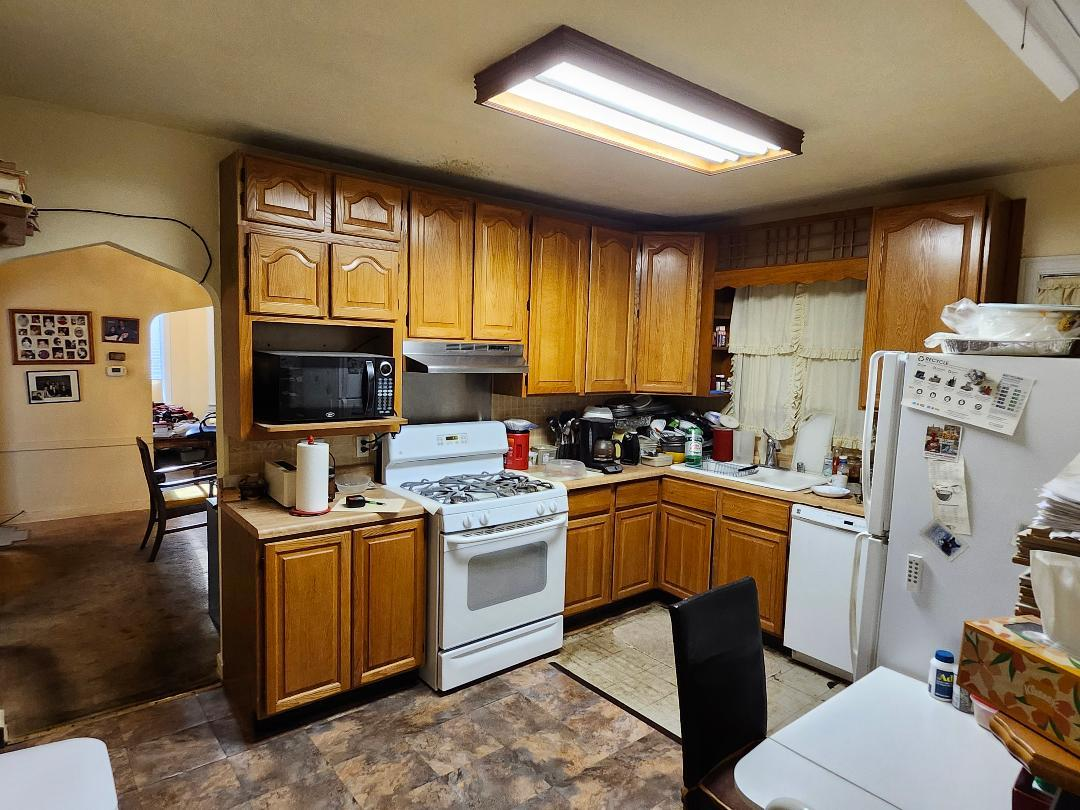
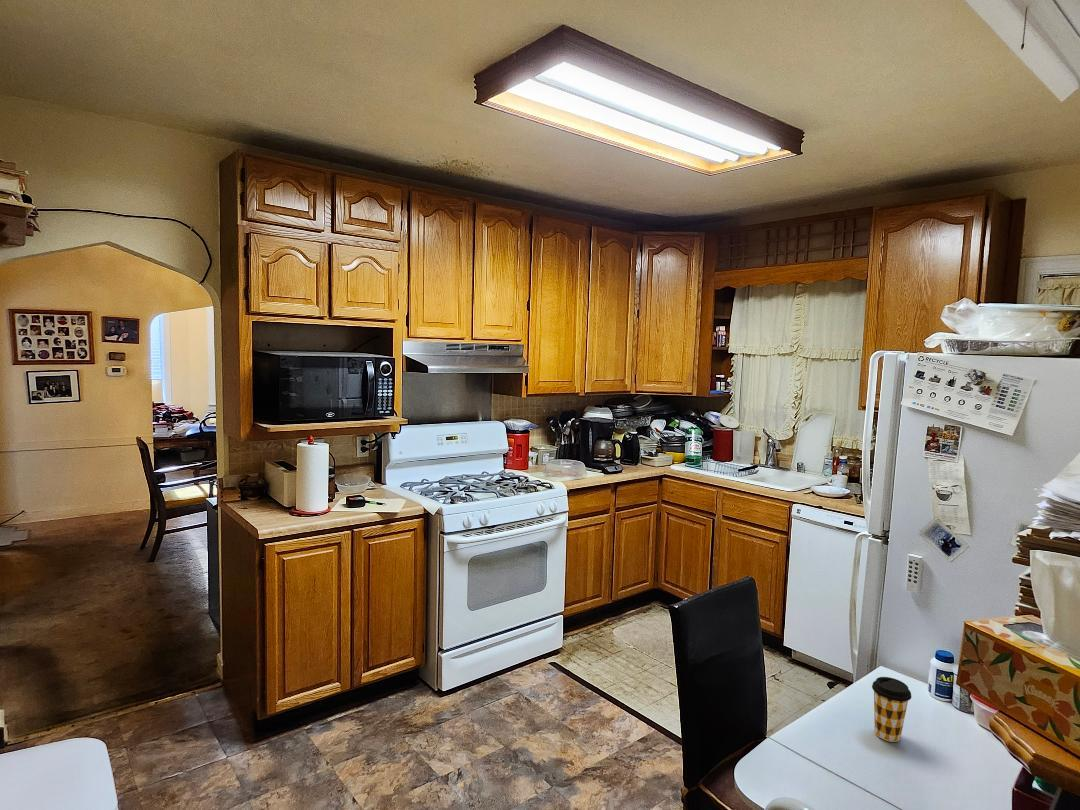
+ coffee cup [871,676,912,743]
